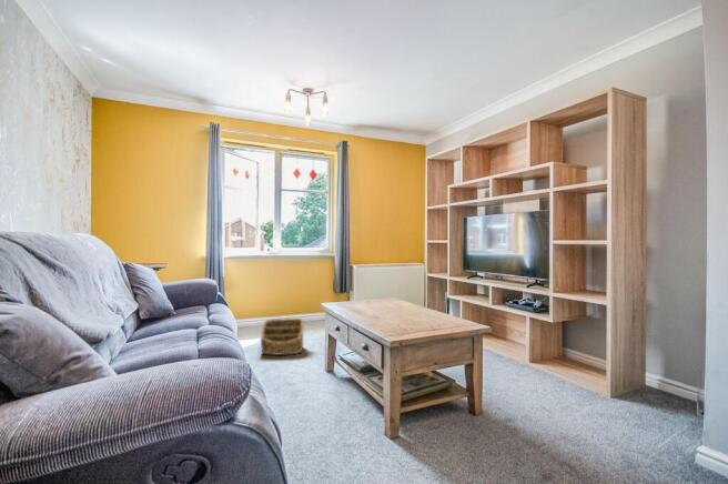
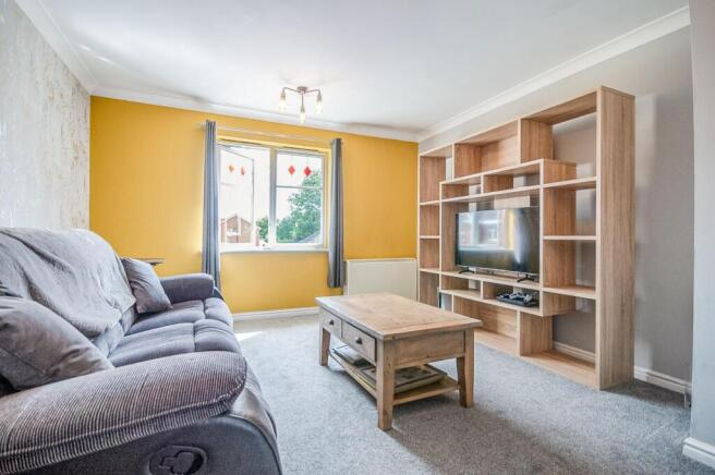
- basket [260,317,305,356]
